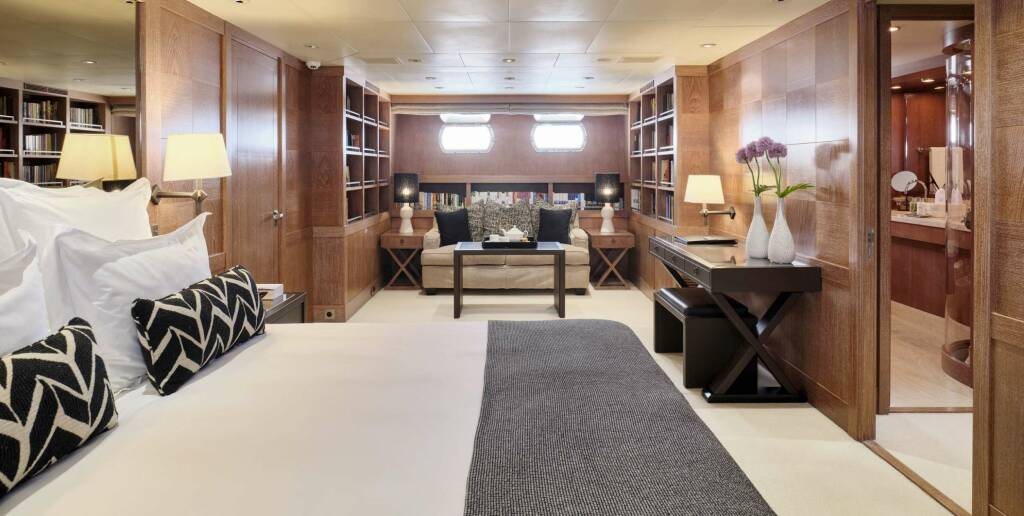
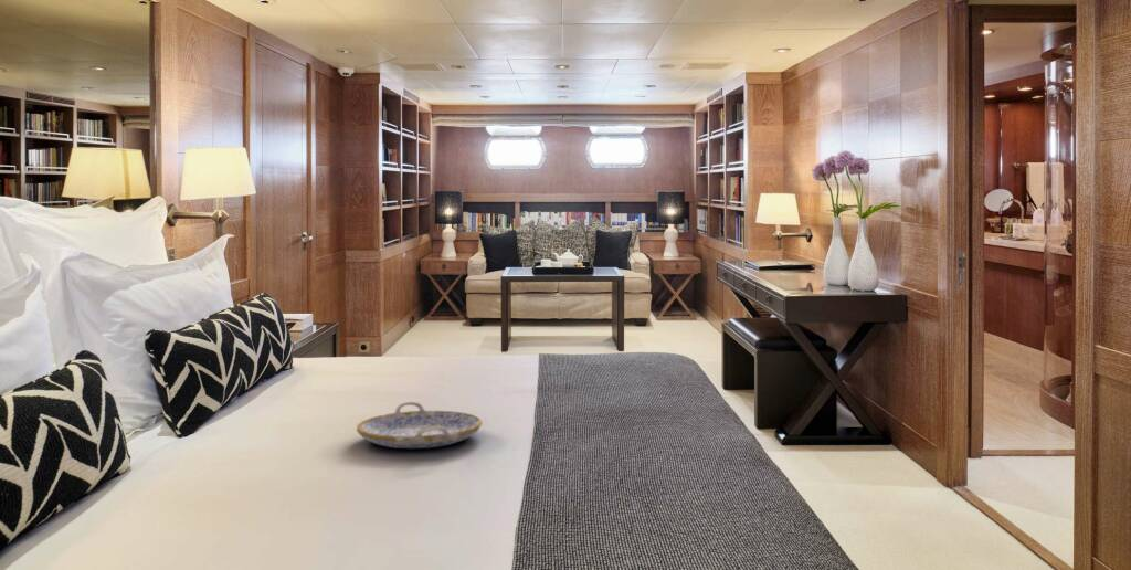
+ serving tray [356,401,484,450]
